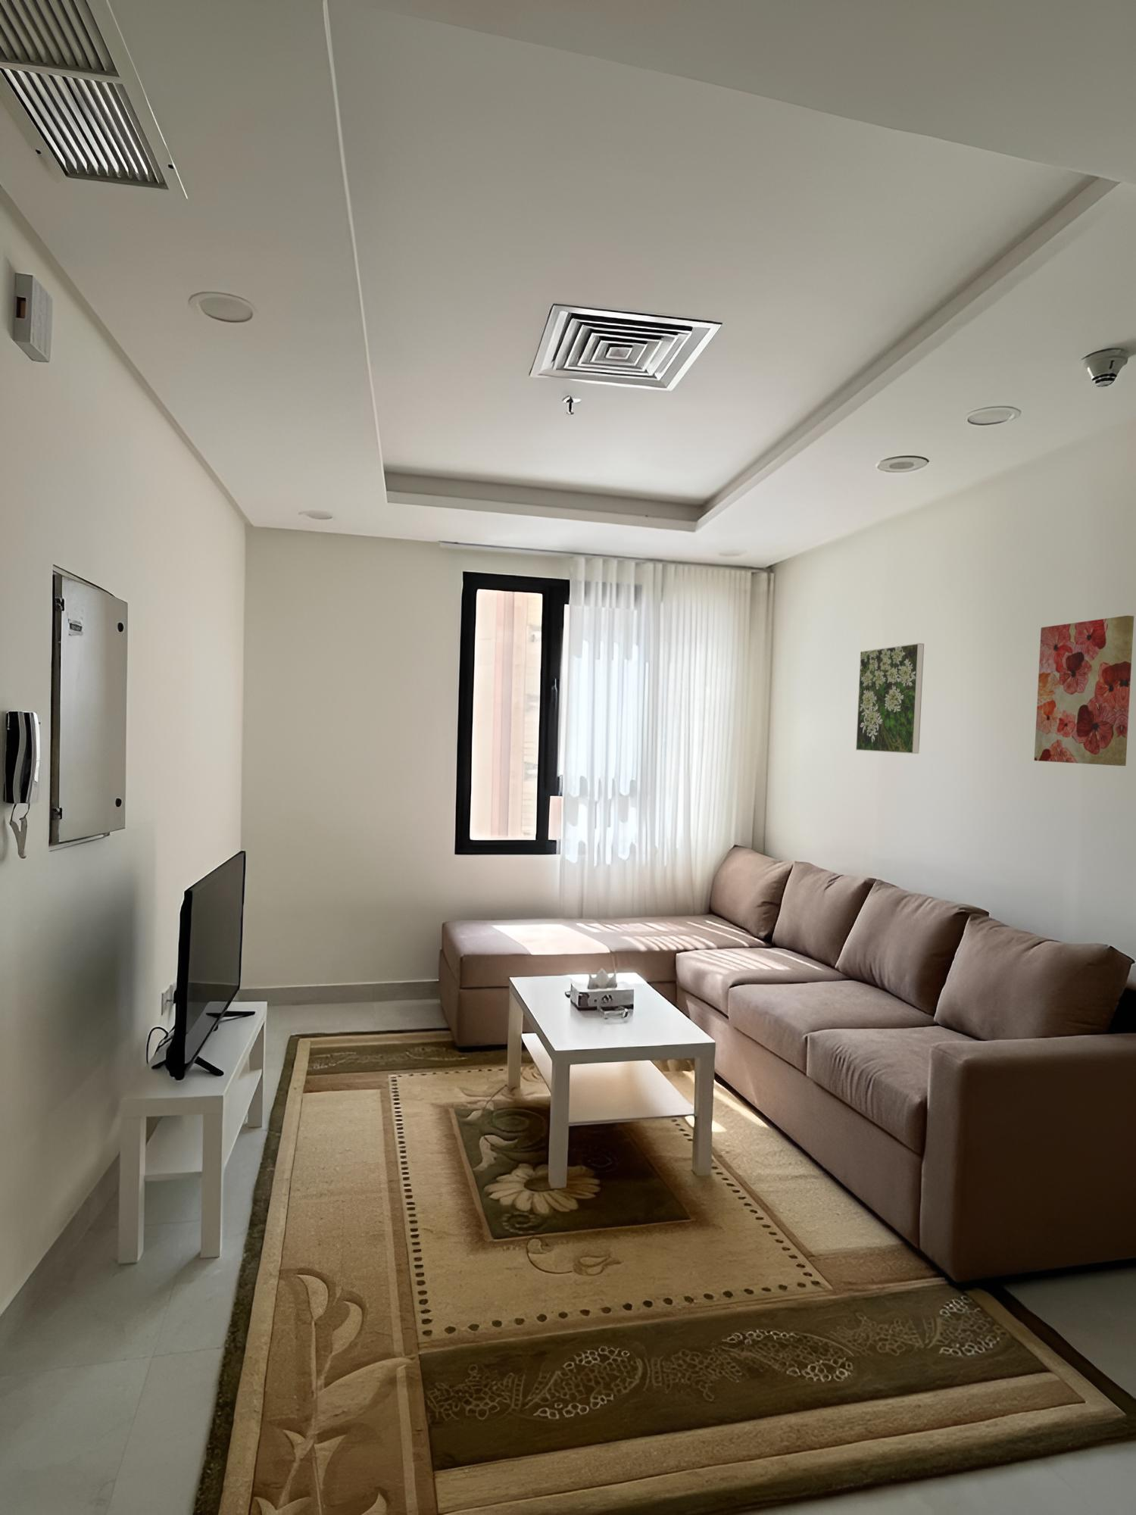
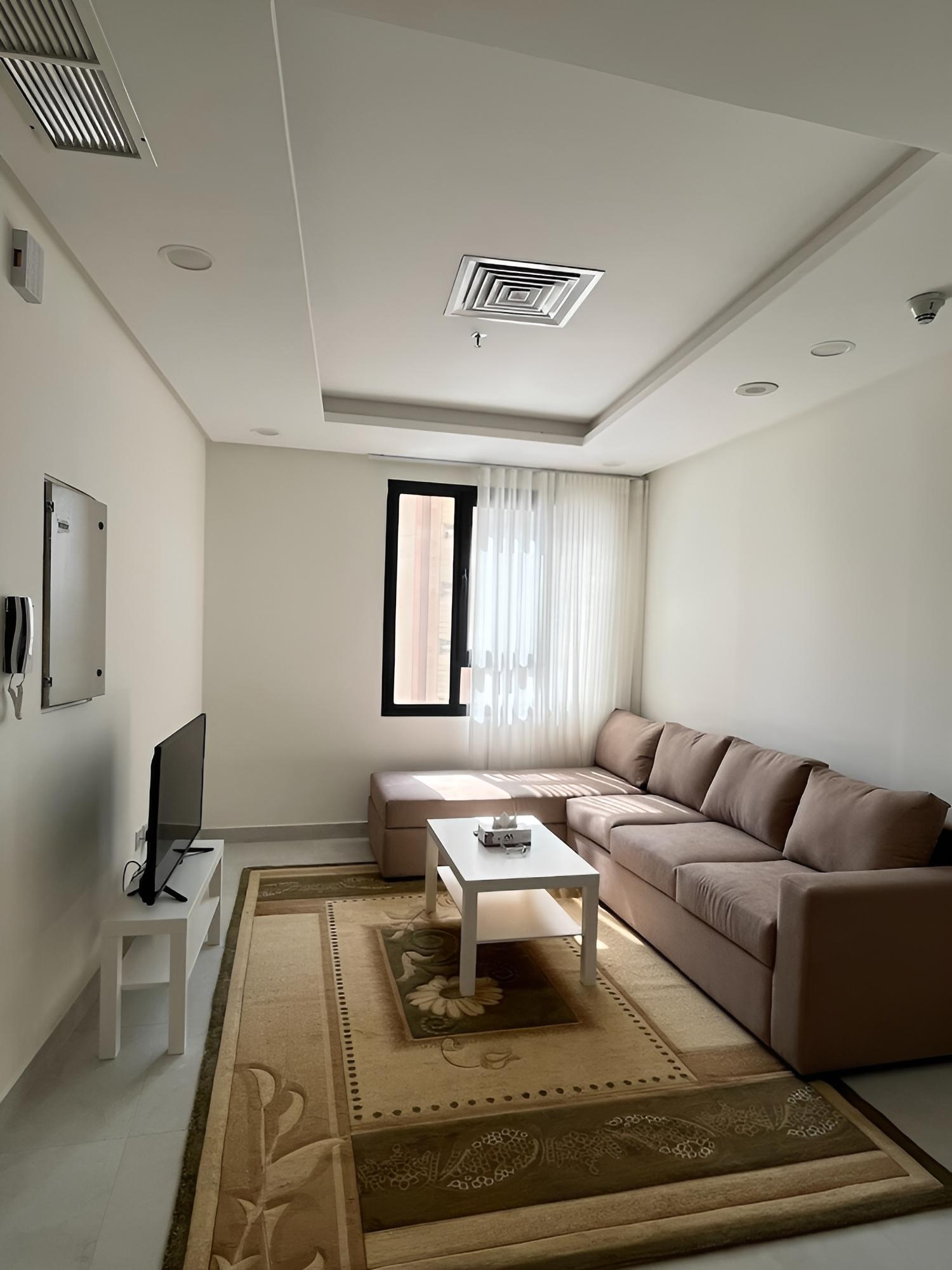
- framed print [856,642,925,754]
- wall art [1033,616,1135,767]
